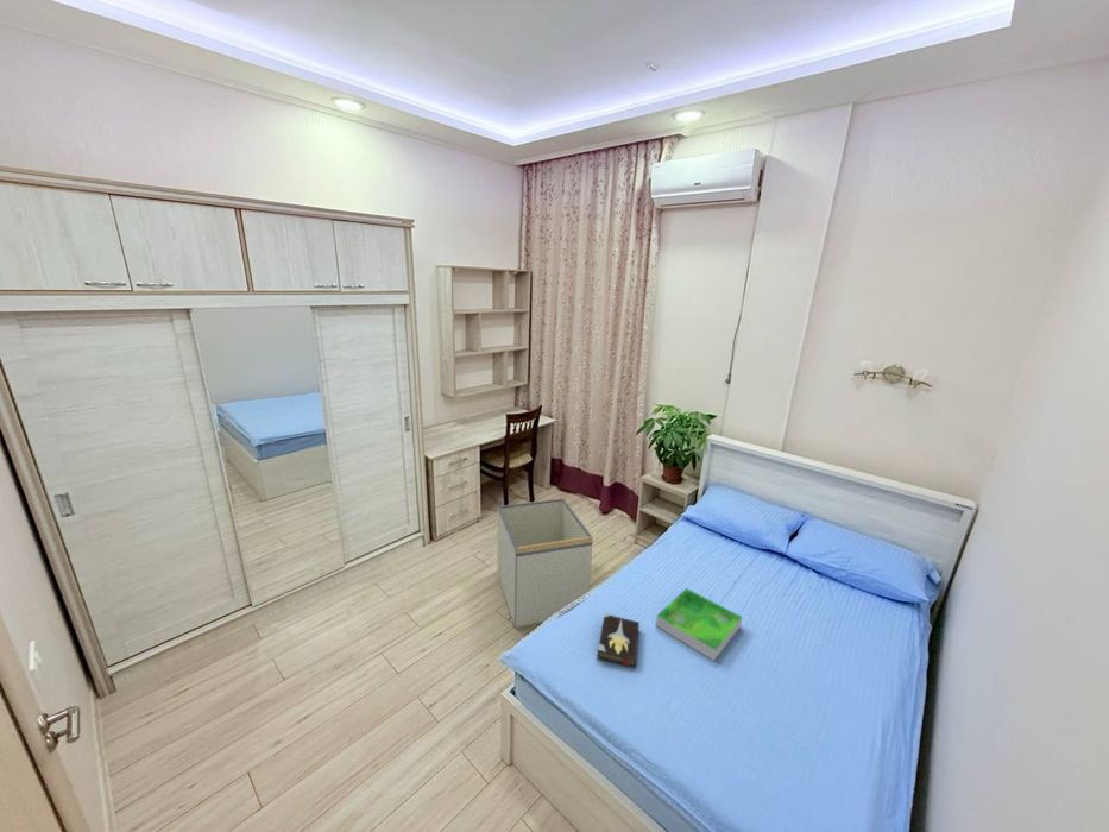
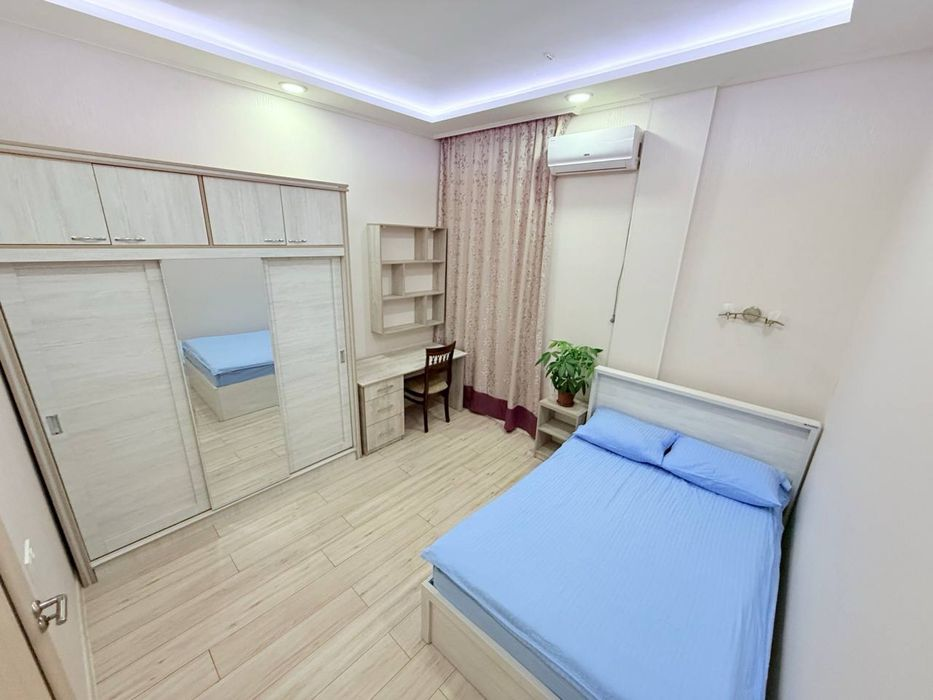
- tray [655,587,743,662]
- hardback book [596,612,641,669]
- storage bin [497,498,594,628]
